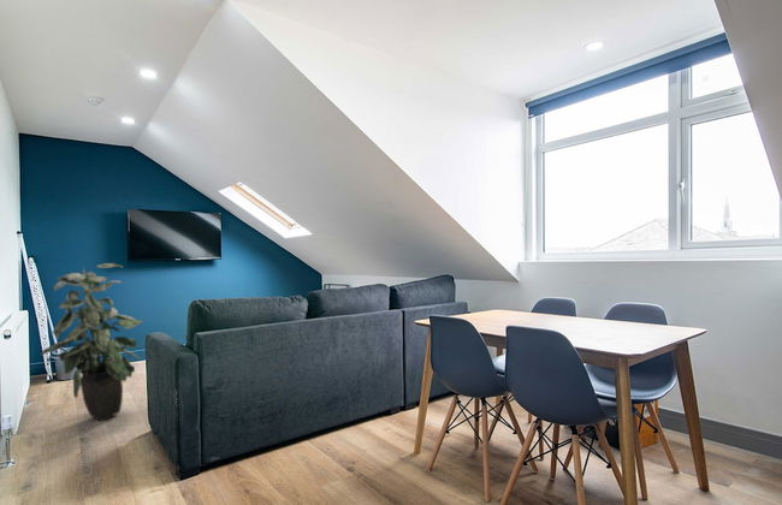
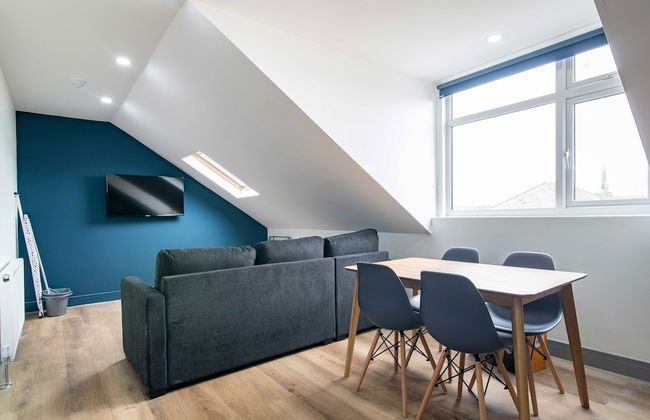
- indoor plant [40,262,144,422]
